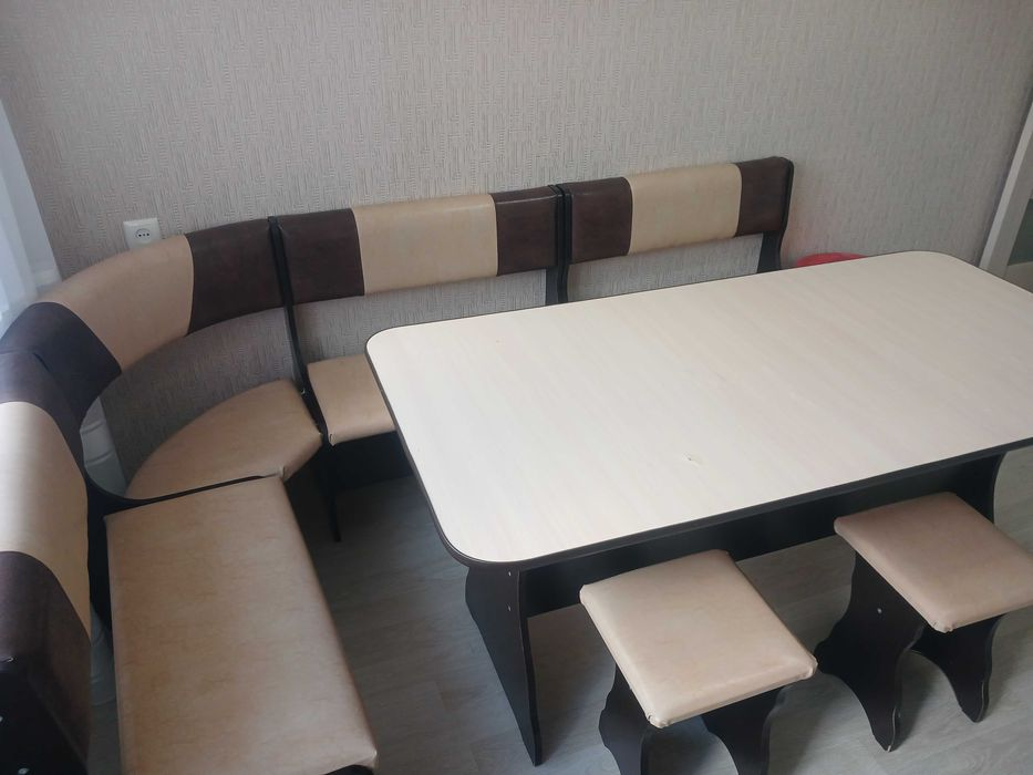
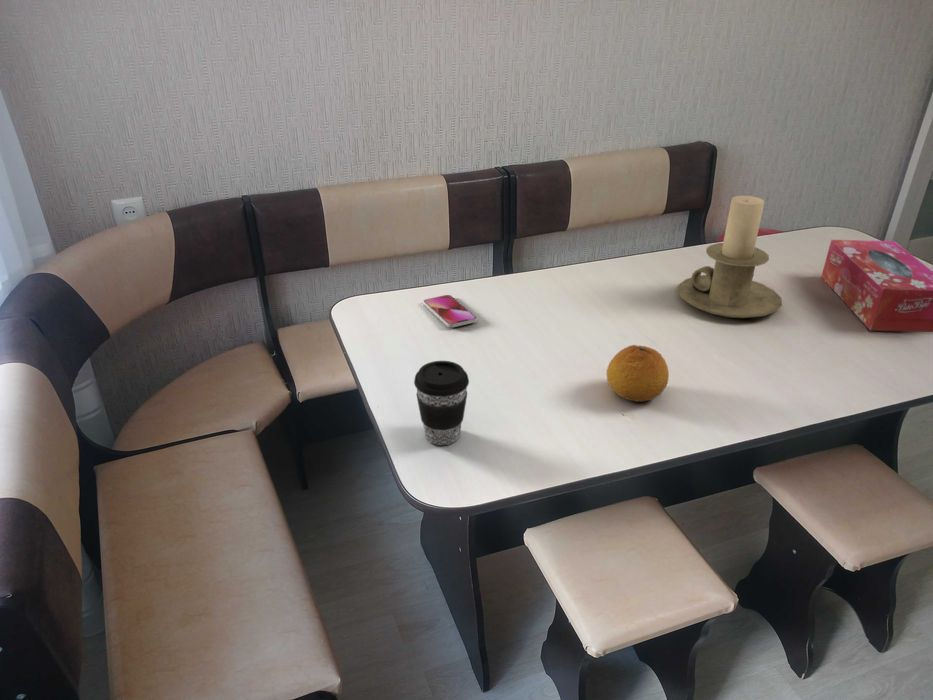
+ candle holder [676,195,783,319]
+ smartphone [422,294,478,328]
+ tissue box [820,239,933,333]
+ coffee cup [413,360,470,446]
+ fruit [606,344,670,403]
